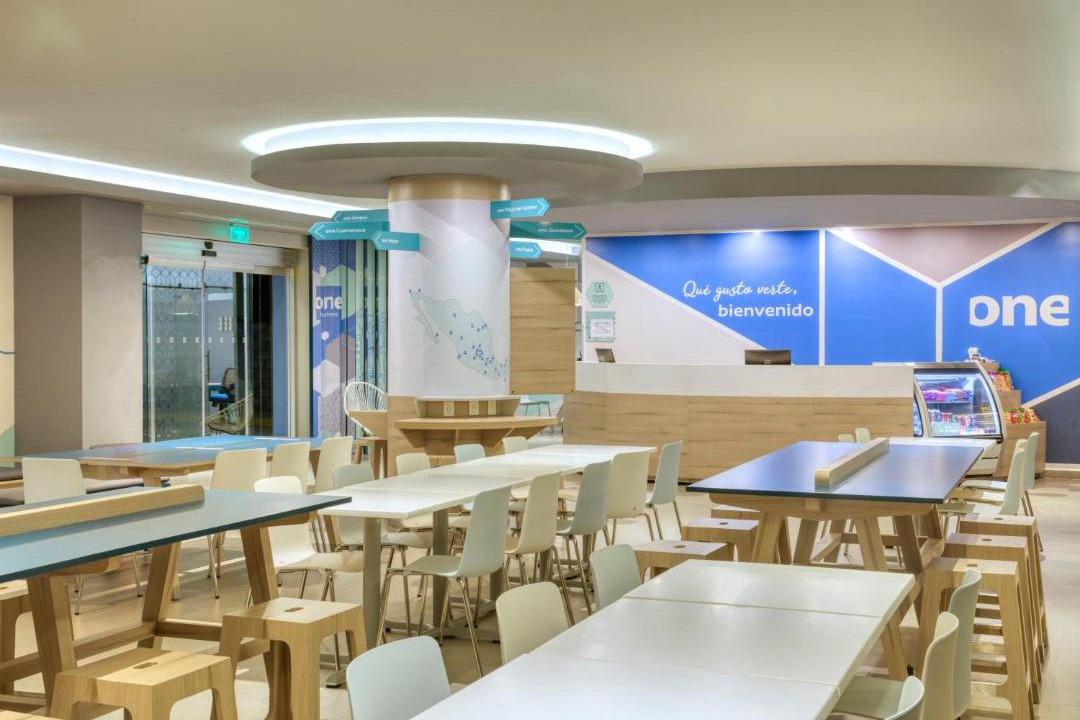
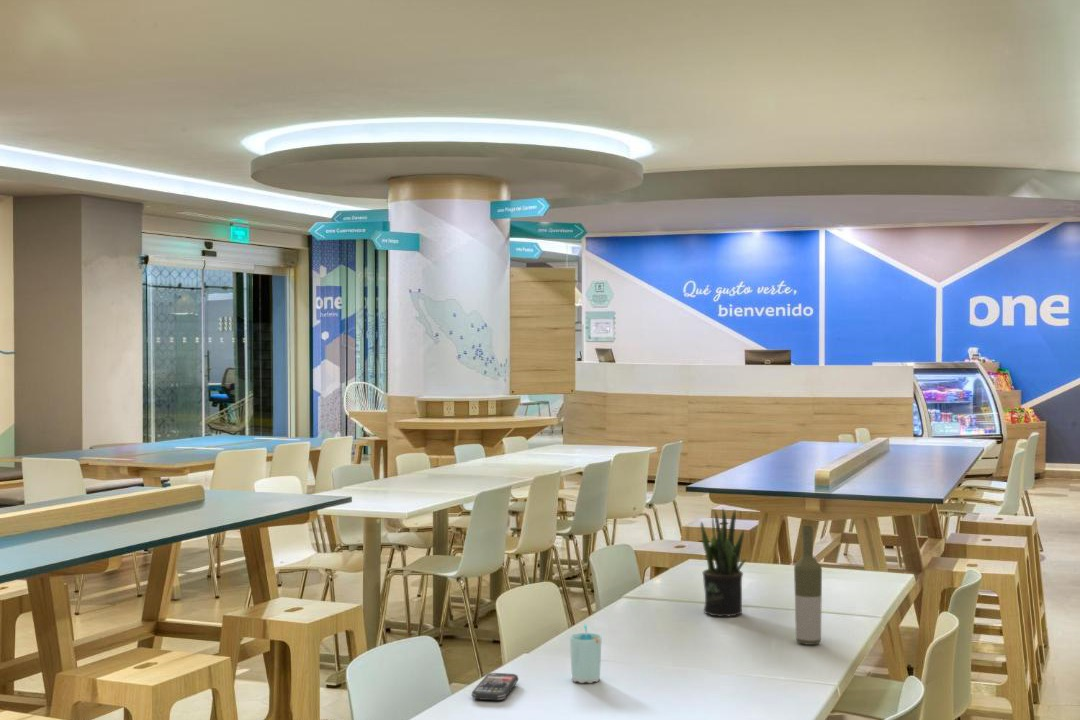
+ bottle [793,525,823,646]
+ cup [569,623,602,684]
+ potted plant [700,507,747,618]
+ smartphone [470,672,520,701]
